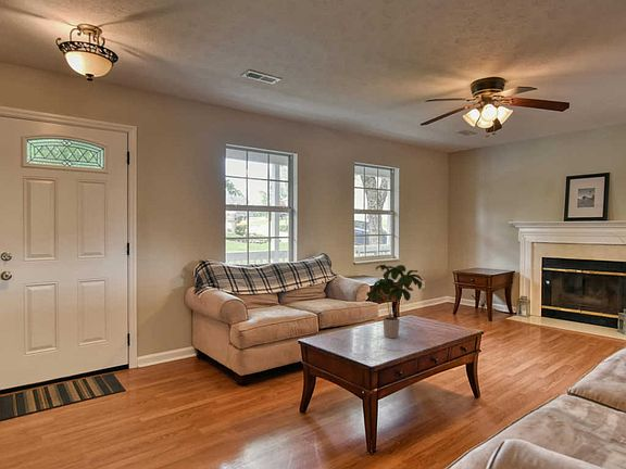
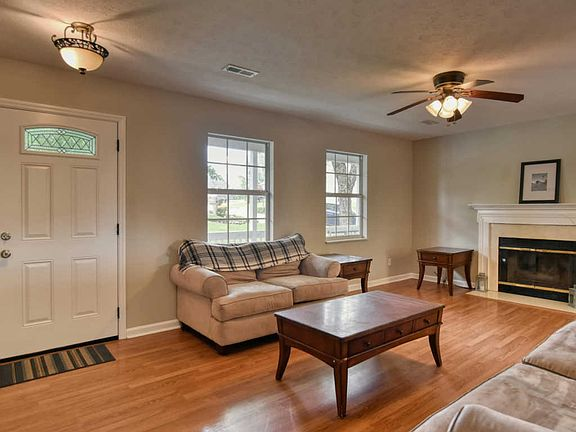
- potted plant [366,264,423,339]
